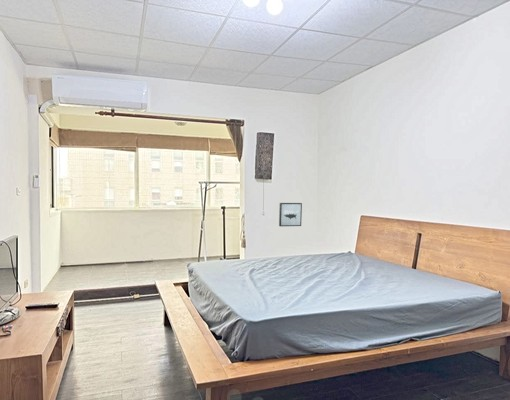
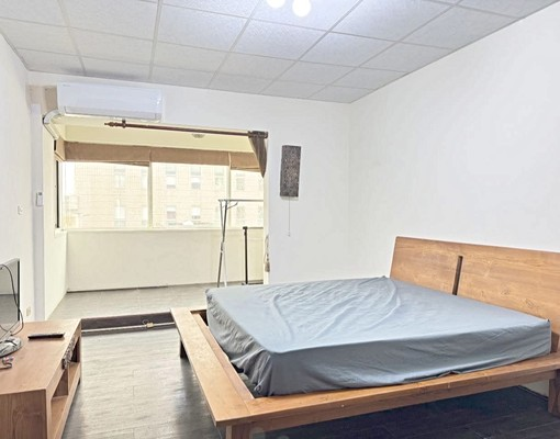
- wall art [278,202,303,227]
